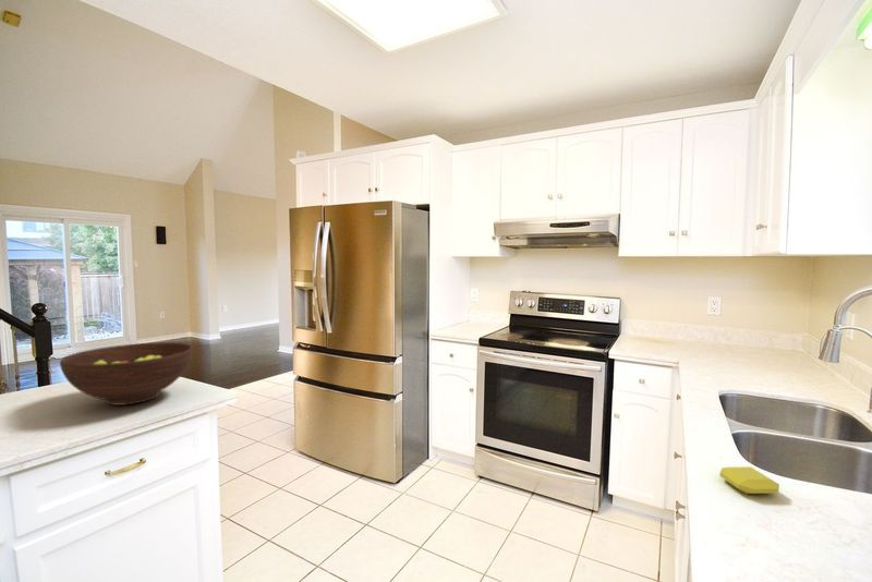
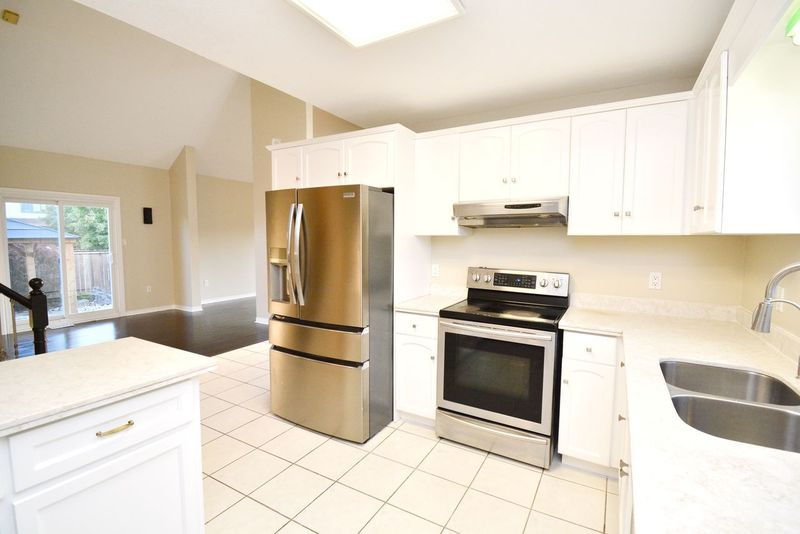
- fruit bowl [59,341,194,407]
- soap bar [718,465,780,495]
